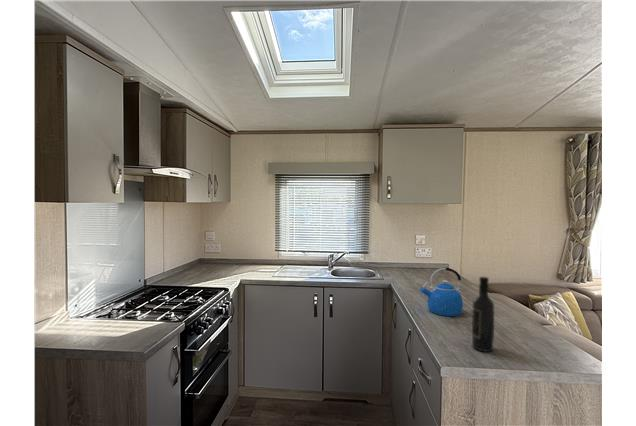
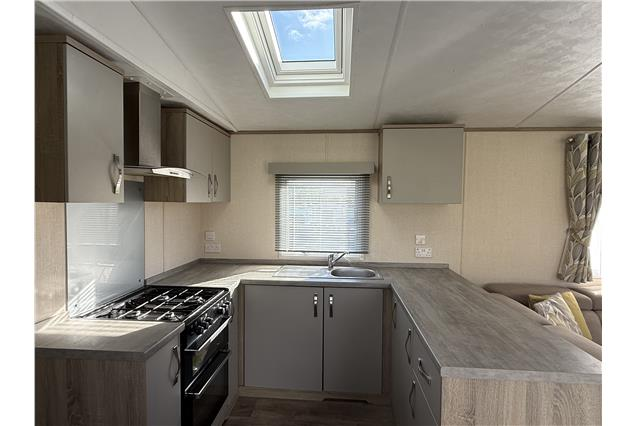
- wine bottle [471,276,495,353]
- kettle [419,266,464,317]
